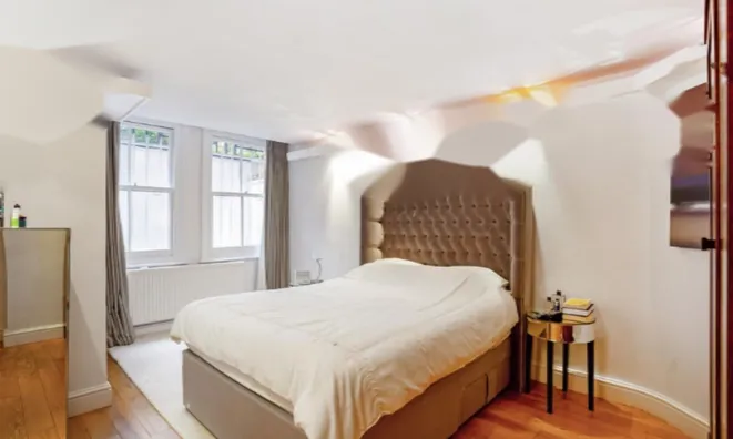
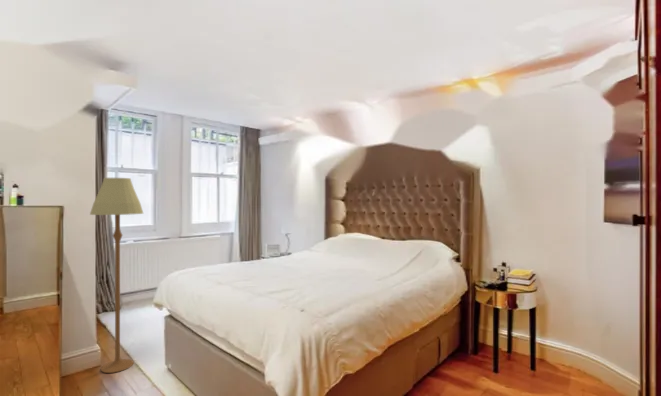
+ floor lamp [89,177,144,374]
